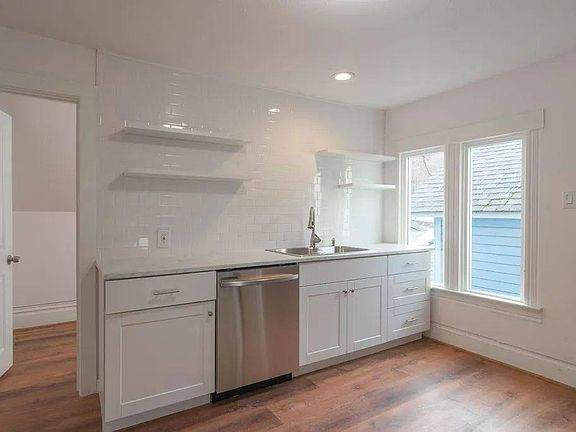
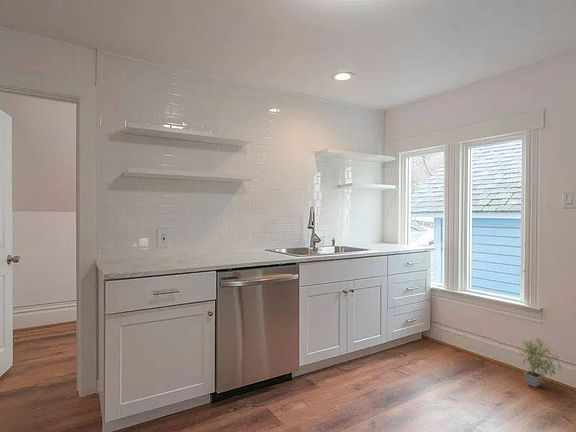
+ potted plant [516,337,562,388]
